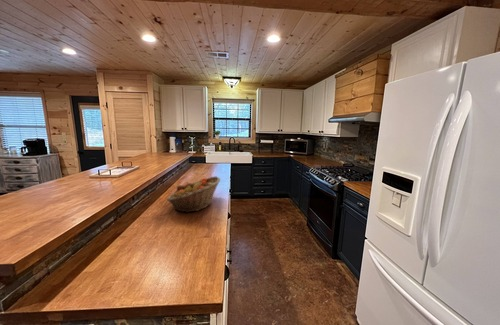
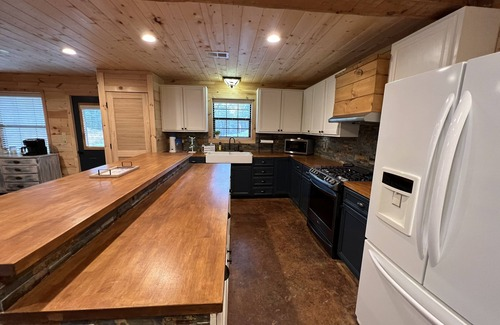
- fruit basket [166,176,221,213]
